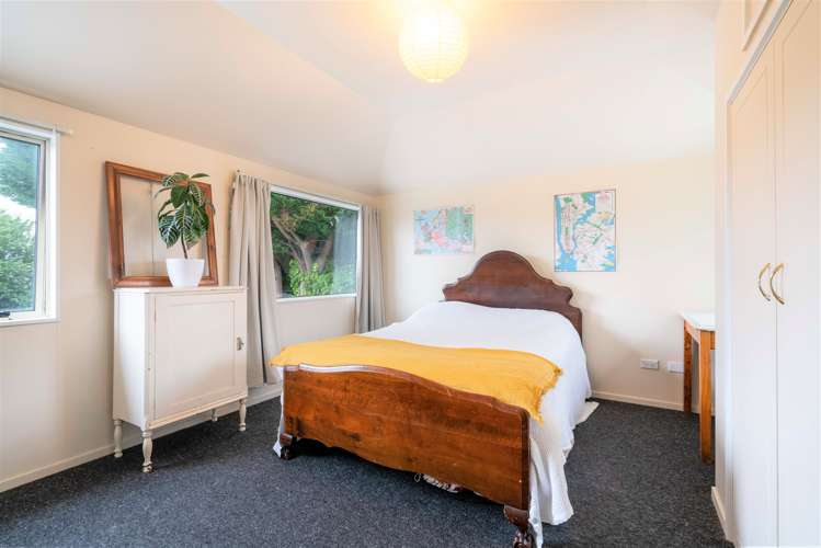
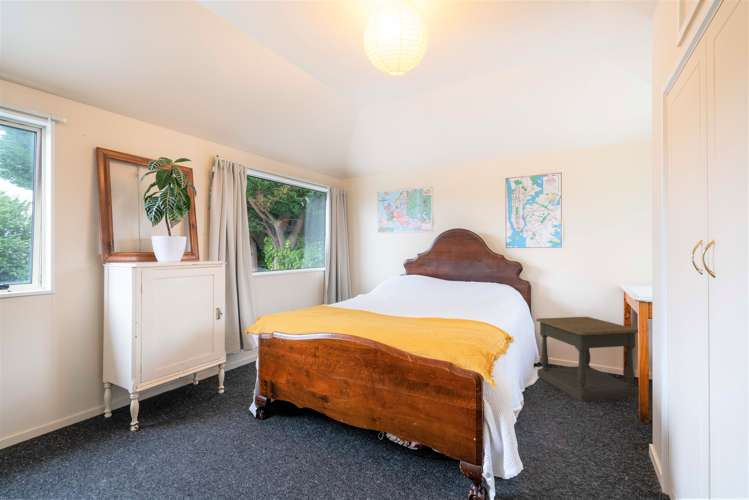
+ side table [535,316,639,402]
